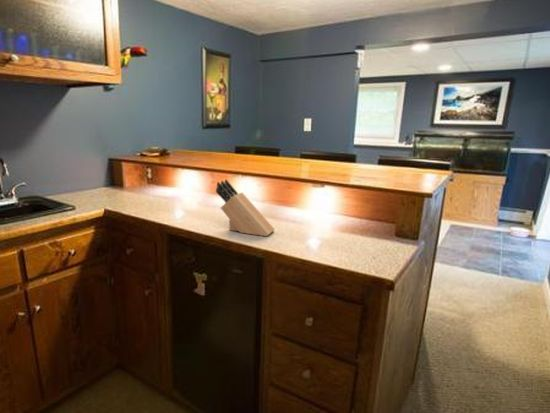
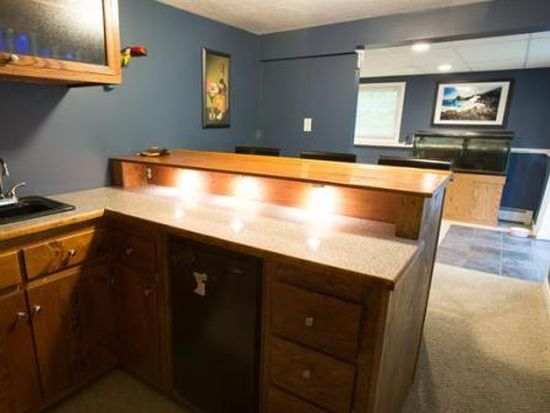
- knife block [215,178,276,237]
